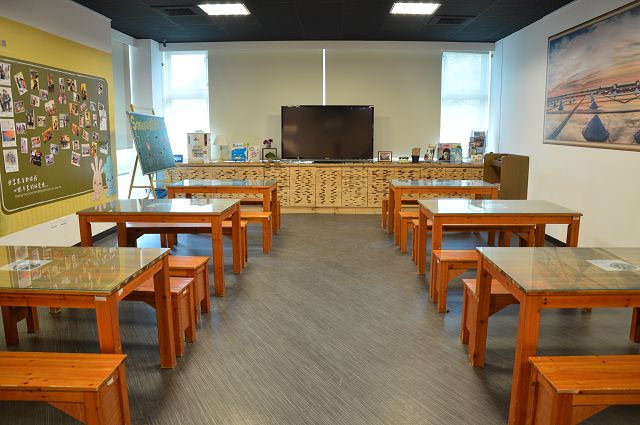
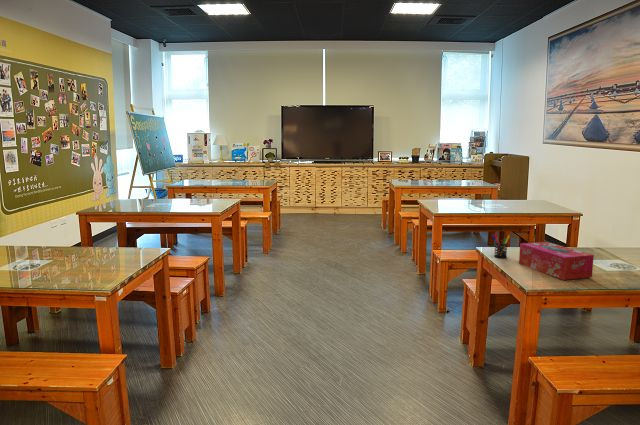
+ tissue box [518,241,595,281]
+ pen holder [491,232,511,259]
